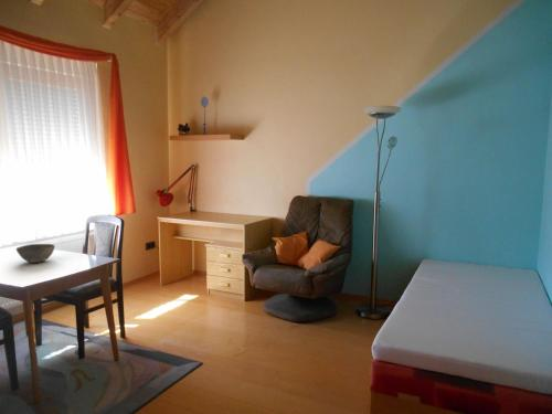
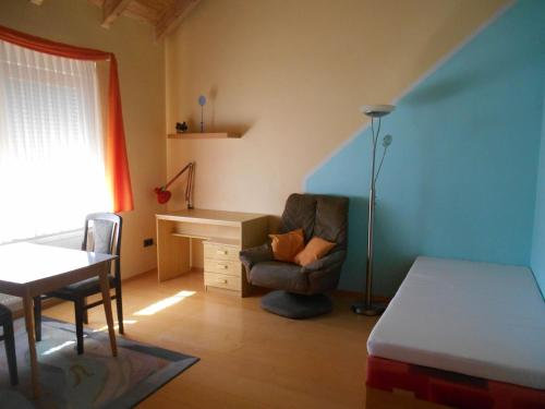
- bowl [15,243,55,264]
